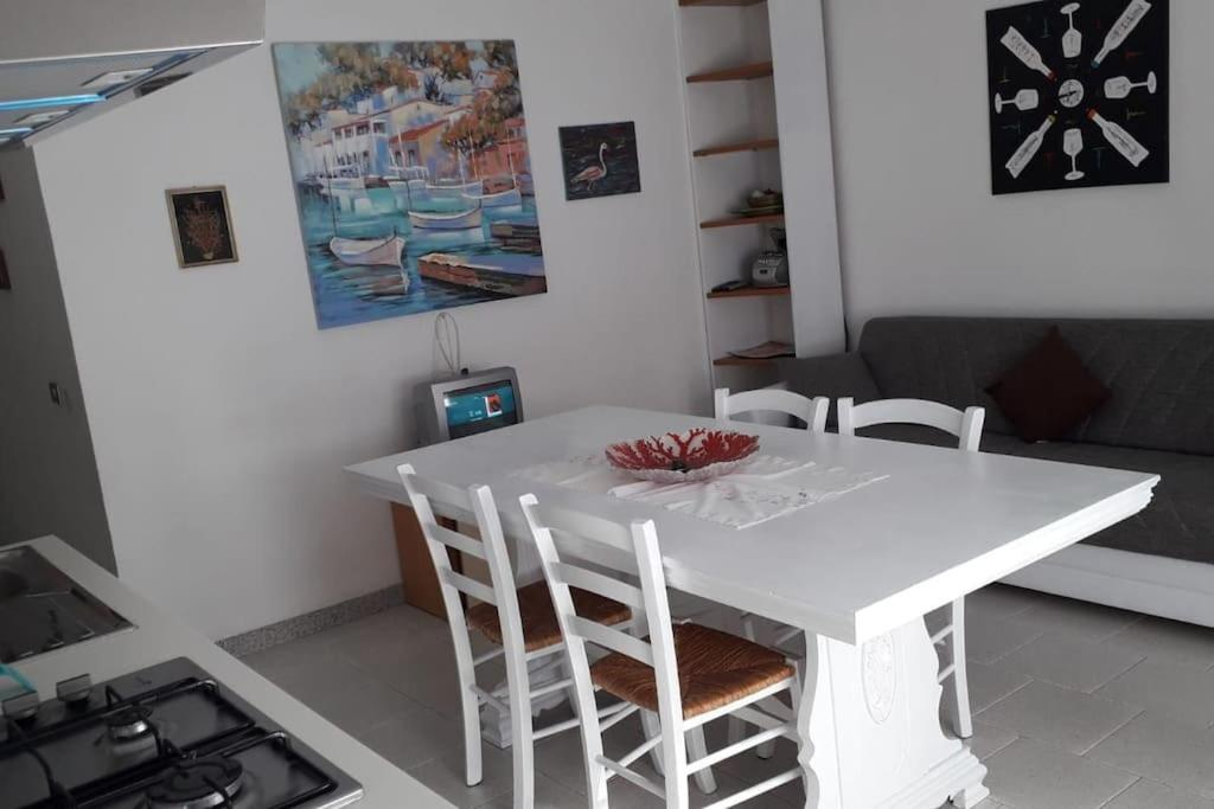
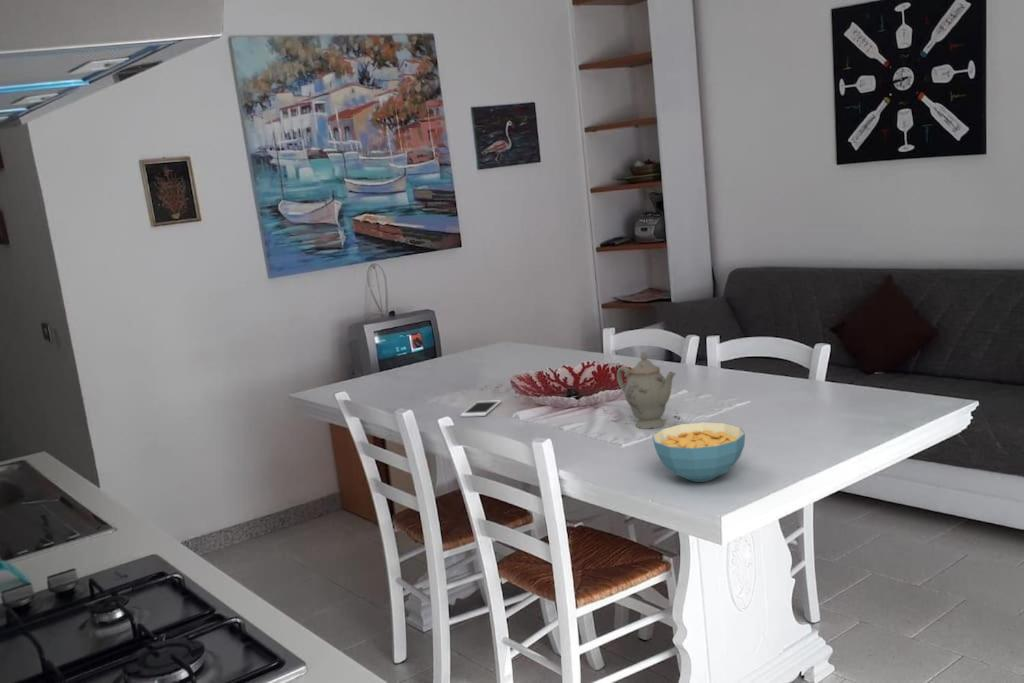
+ cereal bowl [651,421,746,483]
+ chinaware [616,350,677,430]
+ cell phone [460,399,502,418]
